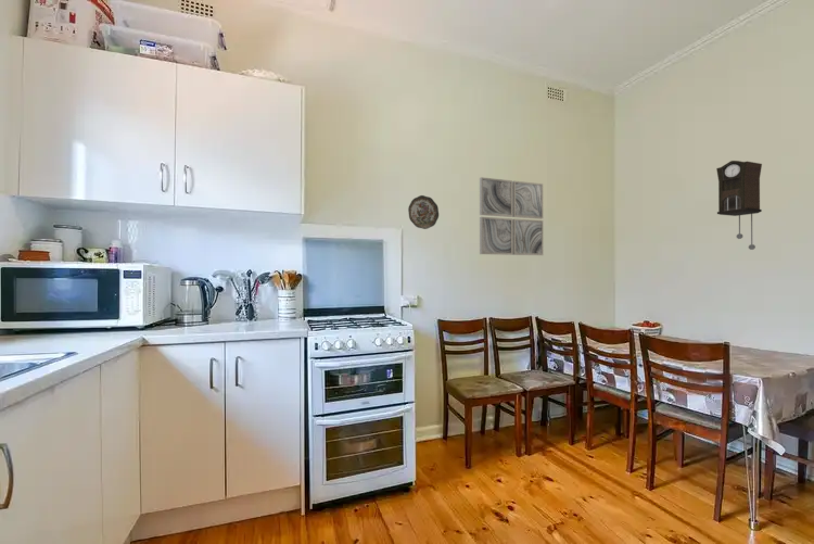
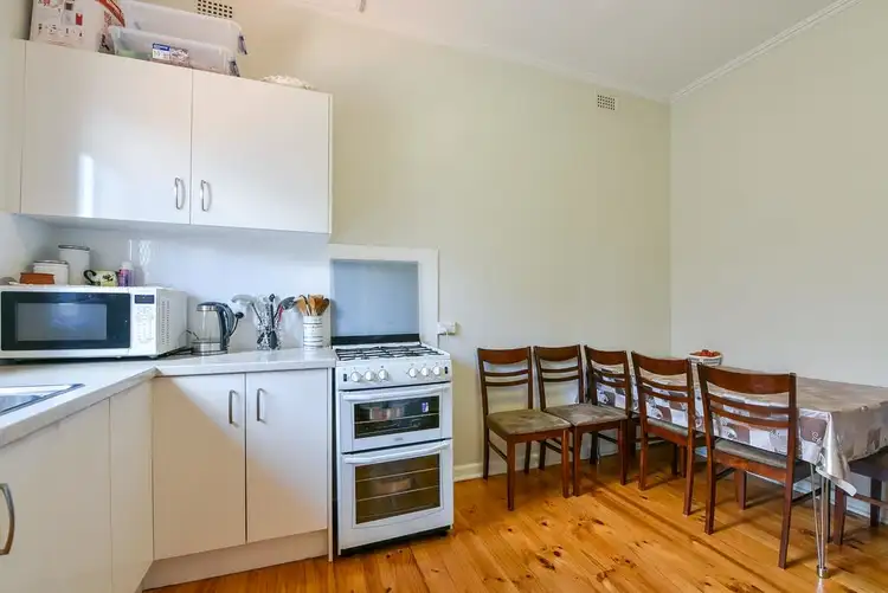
- pendulum clock [715,160,763,251]
- wall art [479,176,544,256]
- decorative plate [407,194,440,230]
